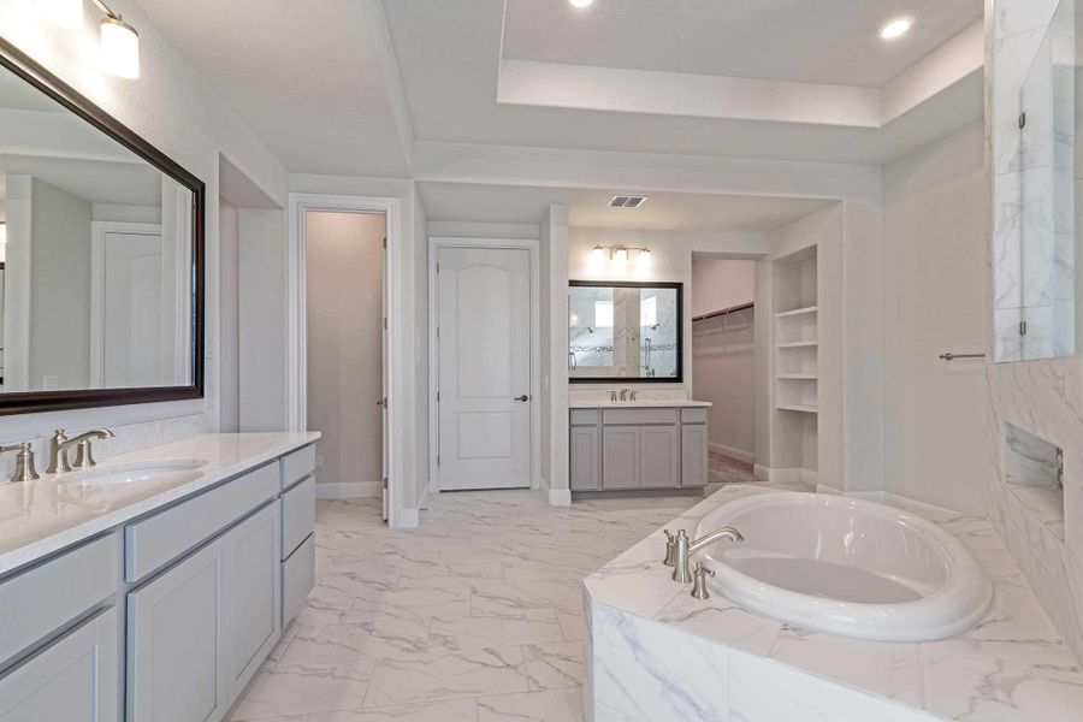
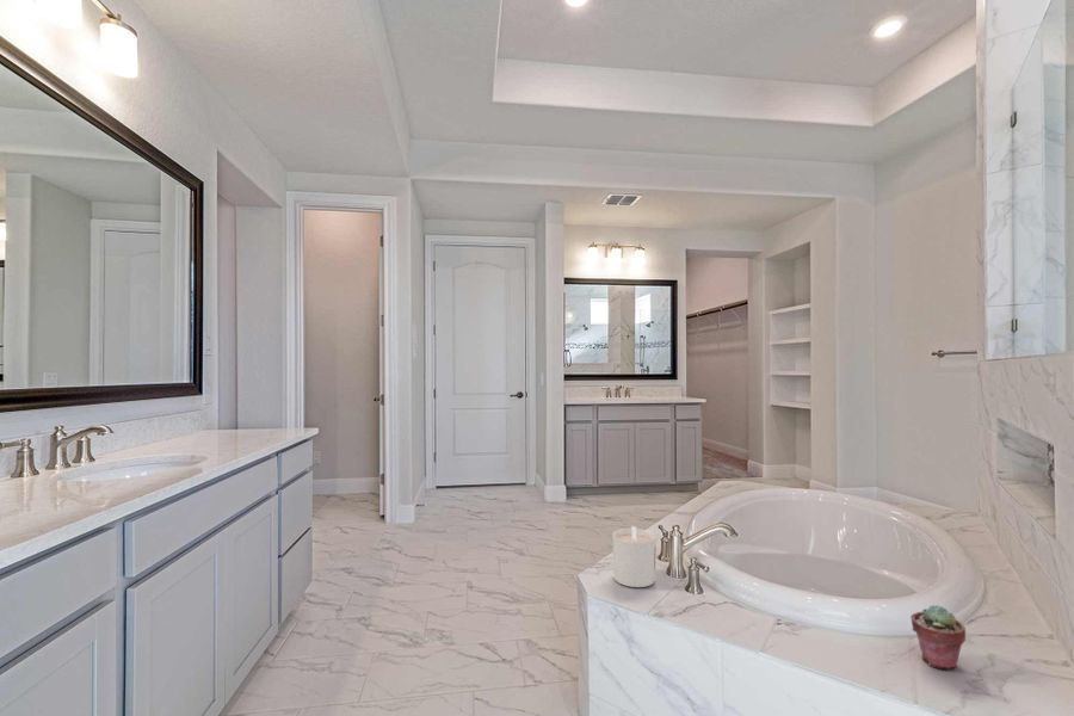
+ candle [612,525,658,588]
+ potted succulent [909,604,967,671]
